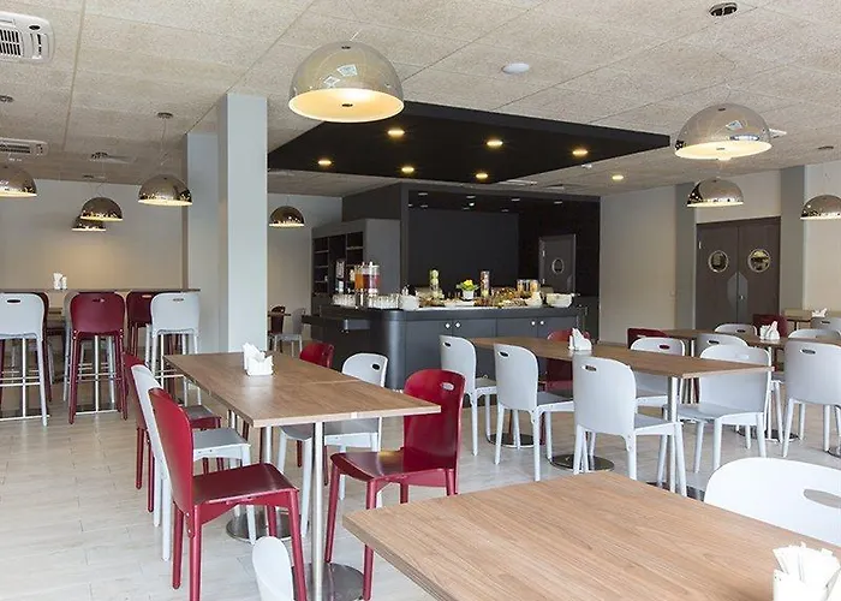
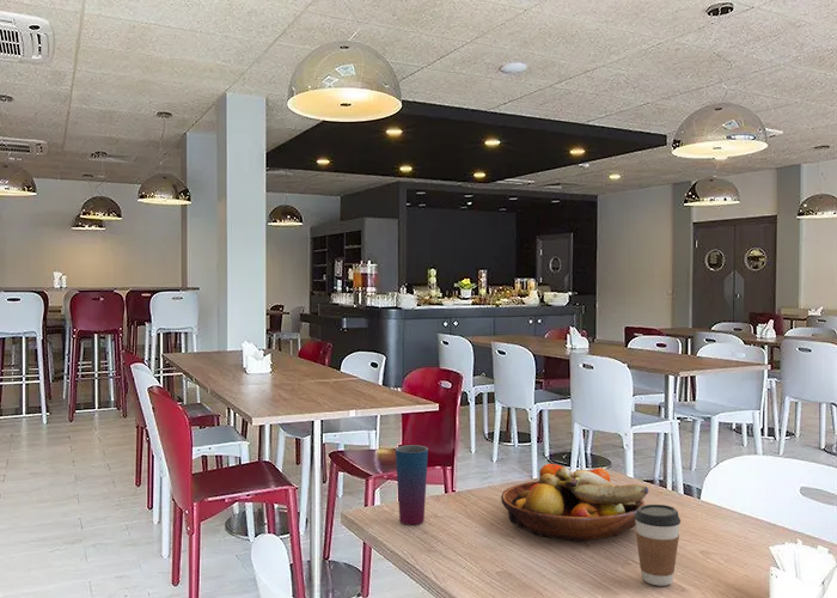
+ cup [395,444,429,526]
+ coffee cup [634,504,682,587]
+ fruit bowl [500,463,649,542]
